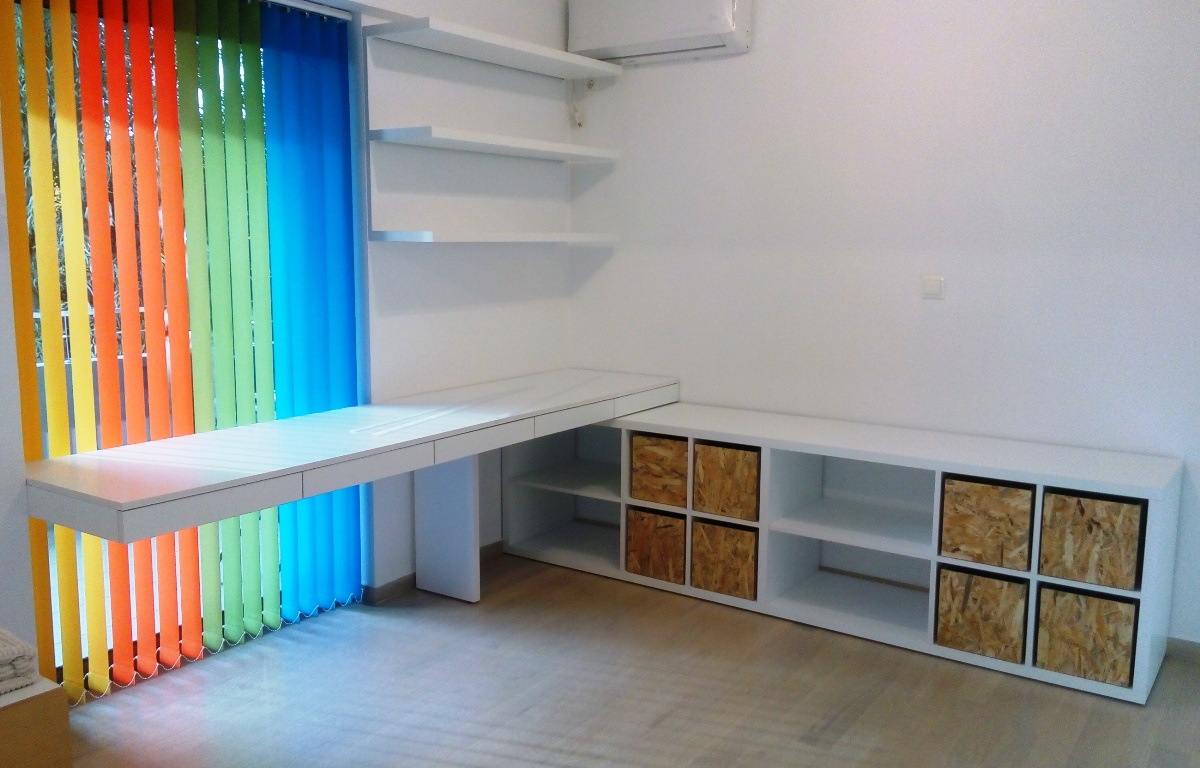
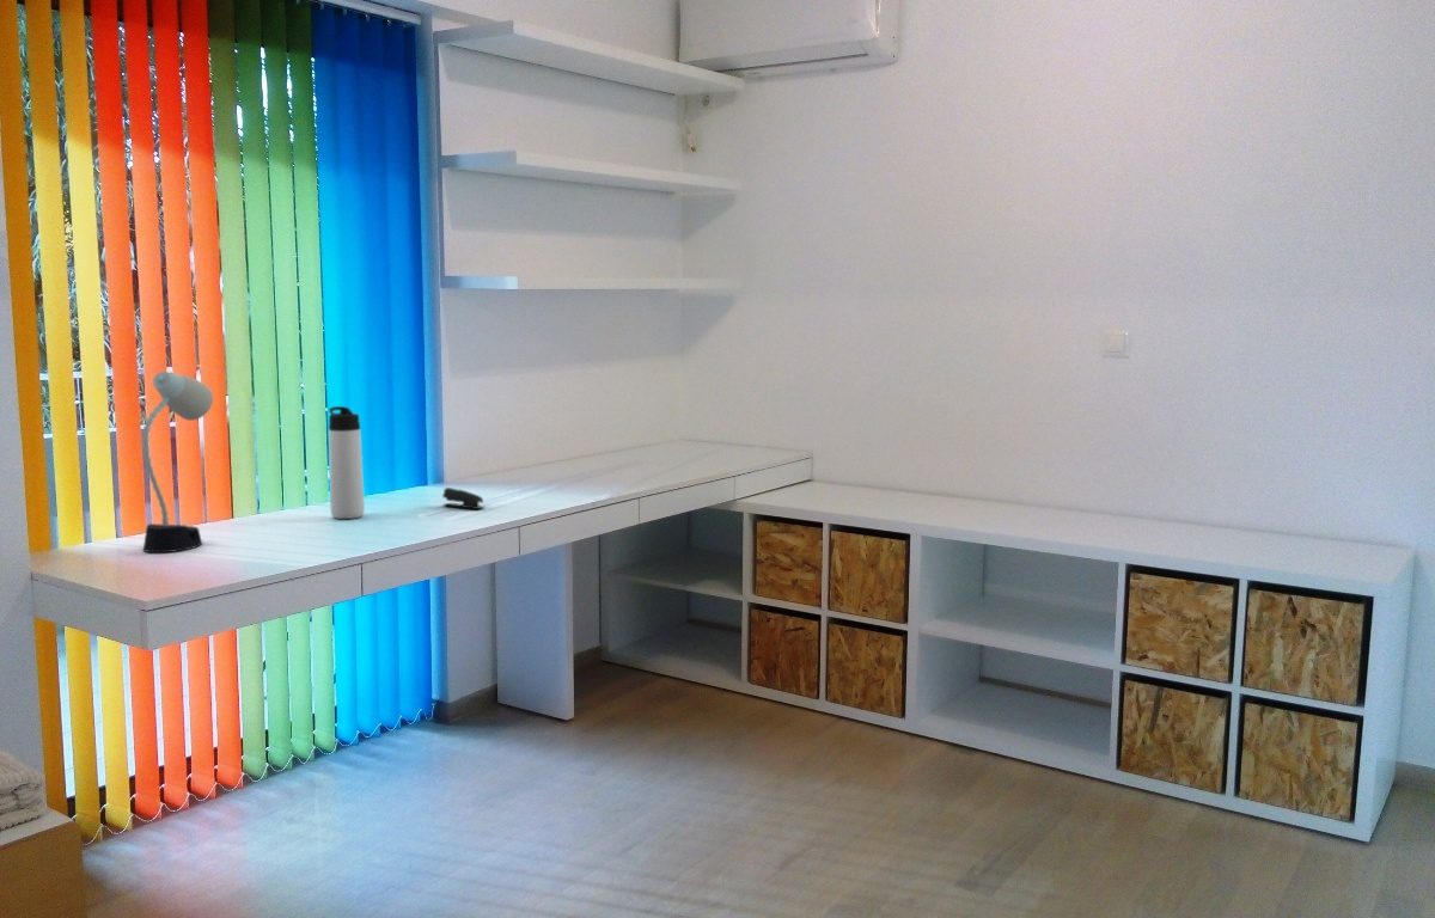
+ desk lamp [141,371,214,553]
+ stapler [441,486,486,510]
+ thermos bottle [328,405,366,520]
